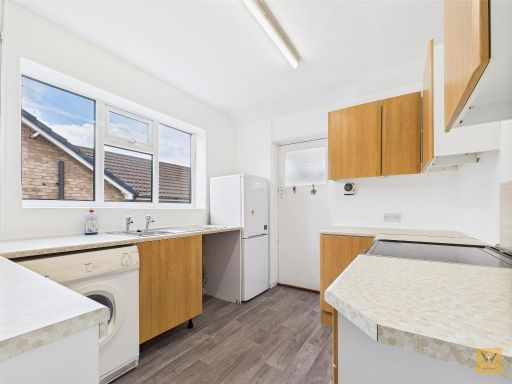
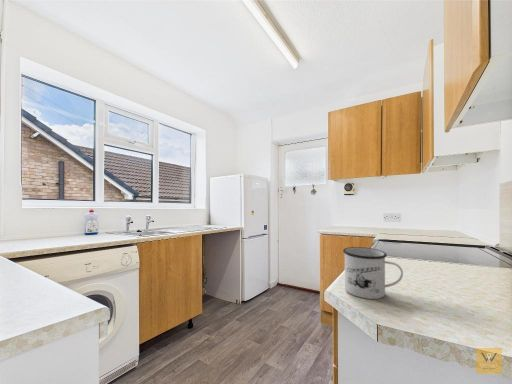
+ mug [342,246,404,300]
